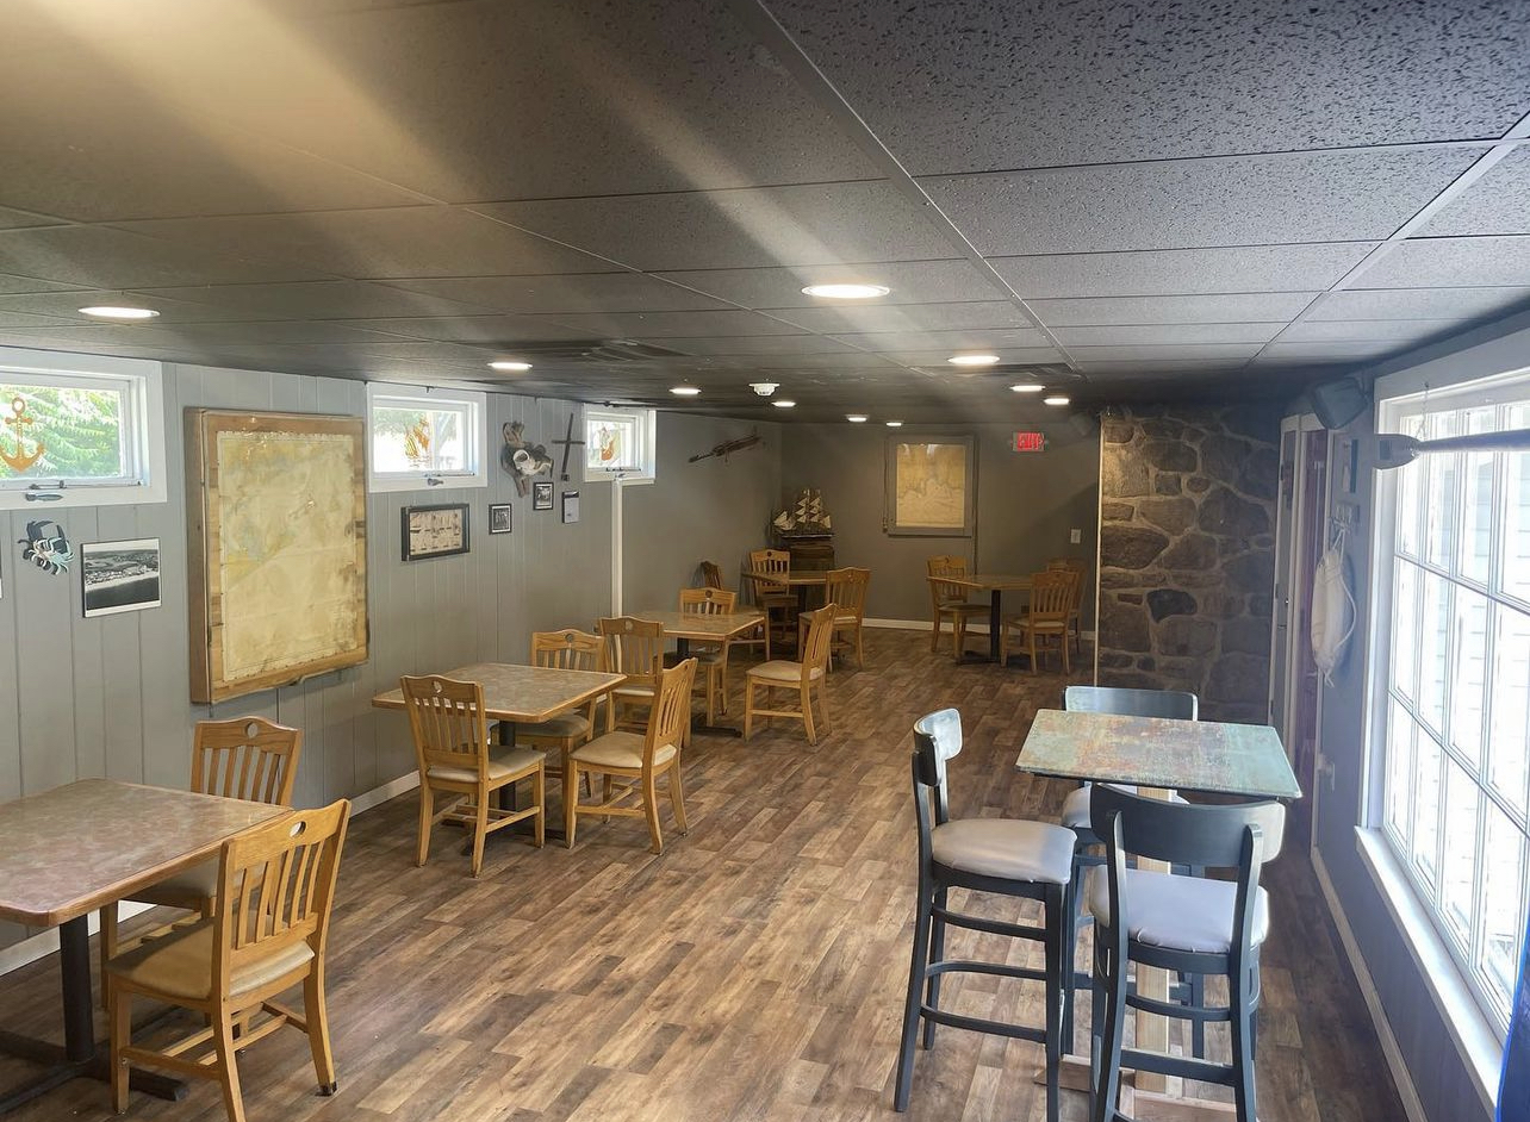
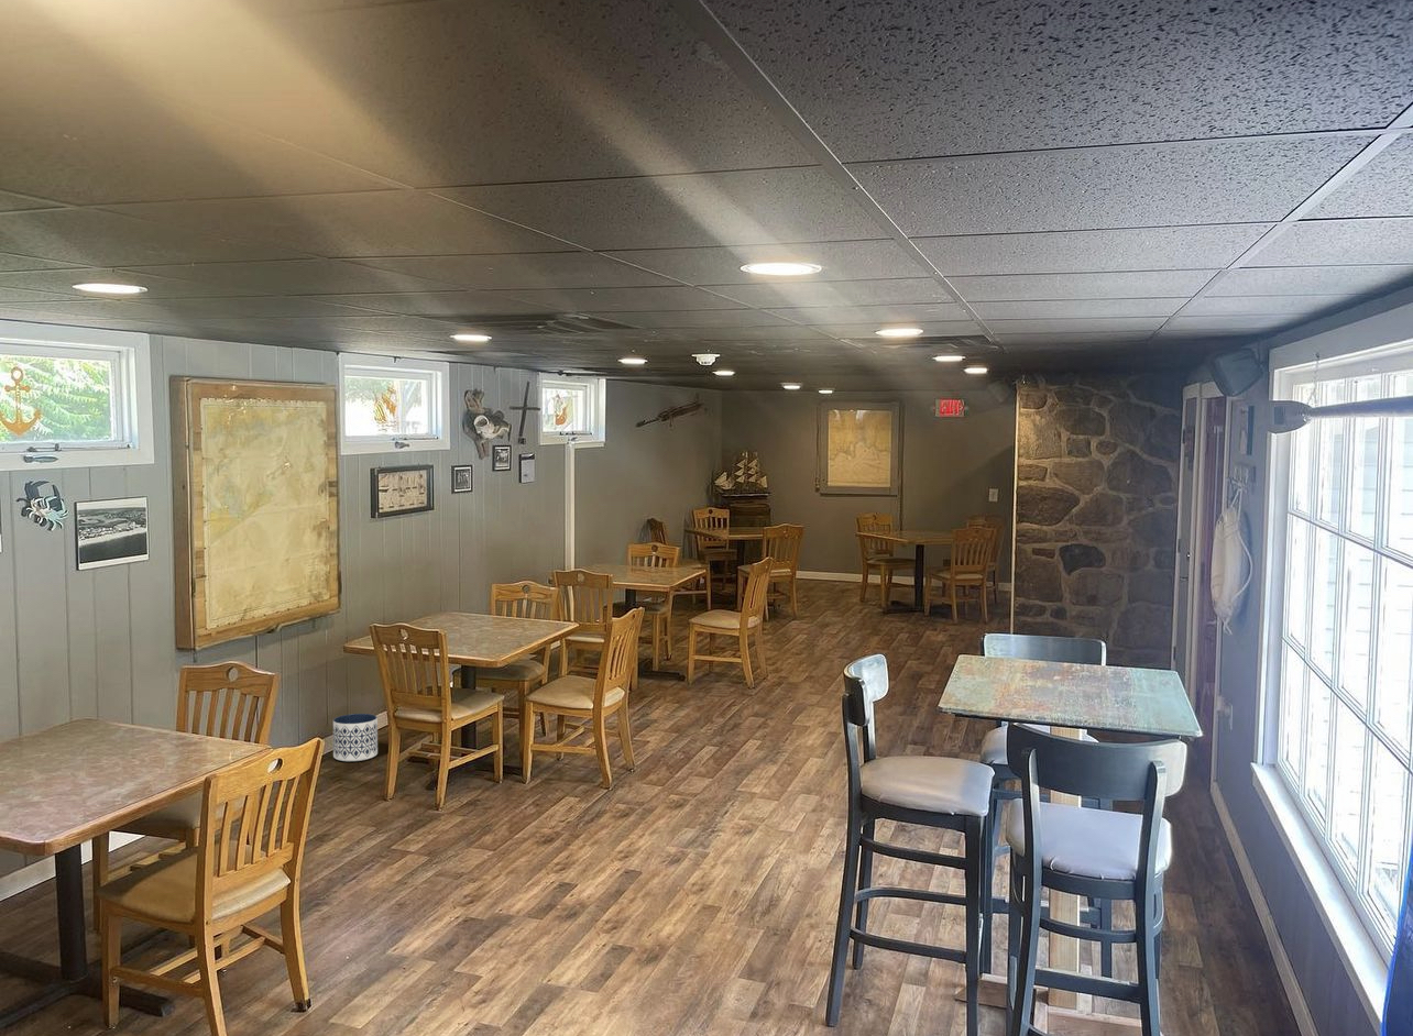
+ planter [332,713,379,762]
